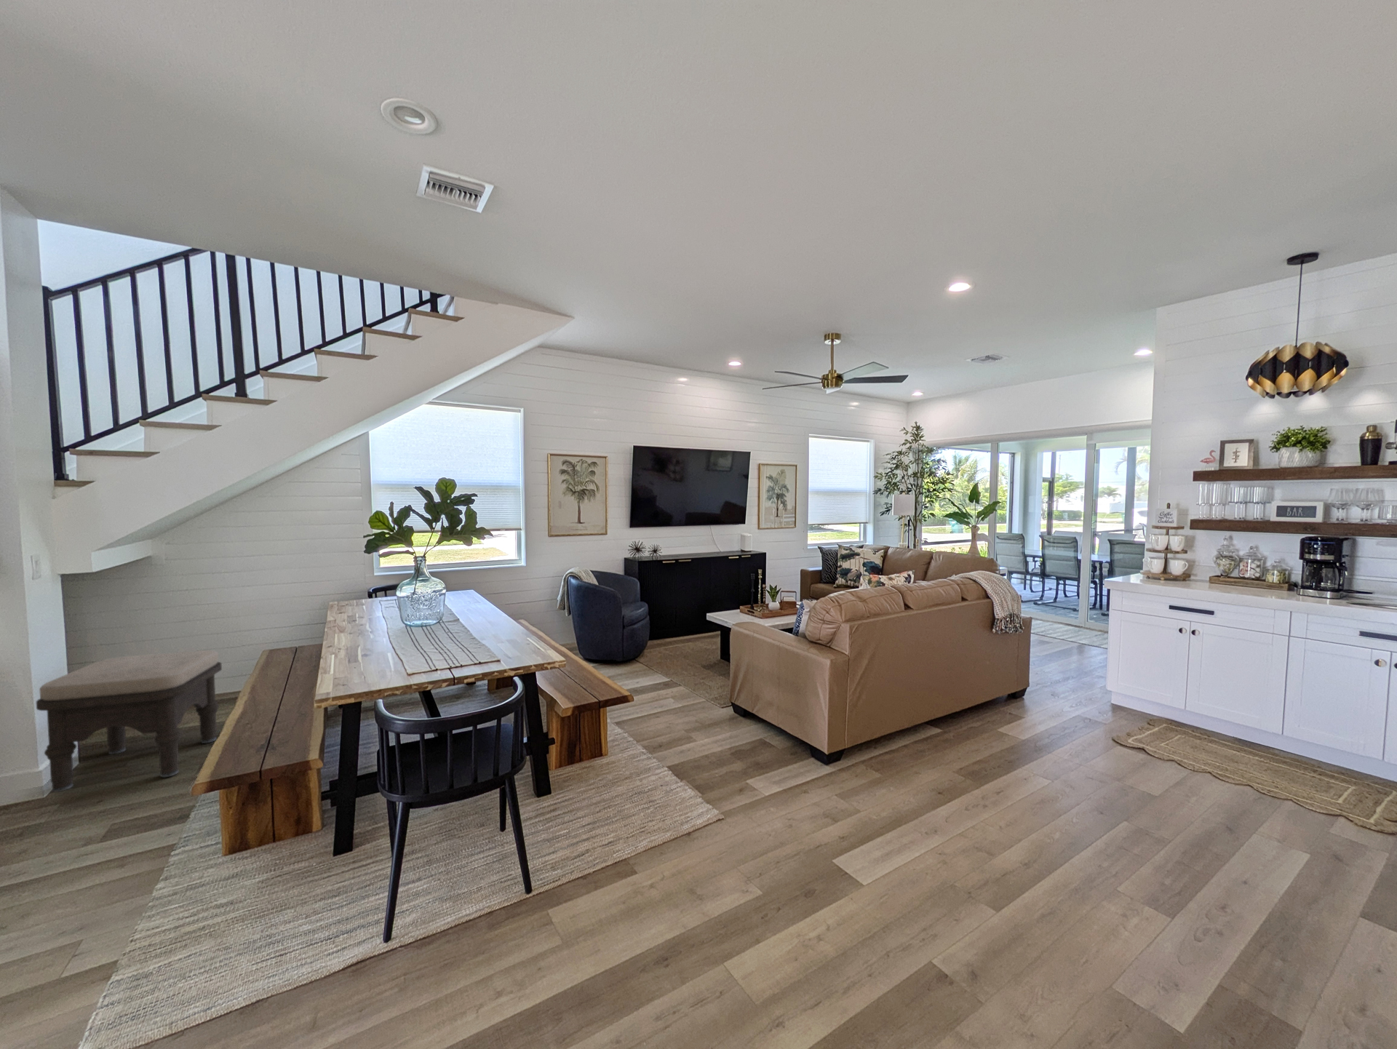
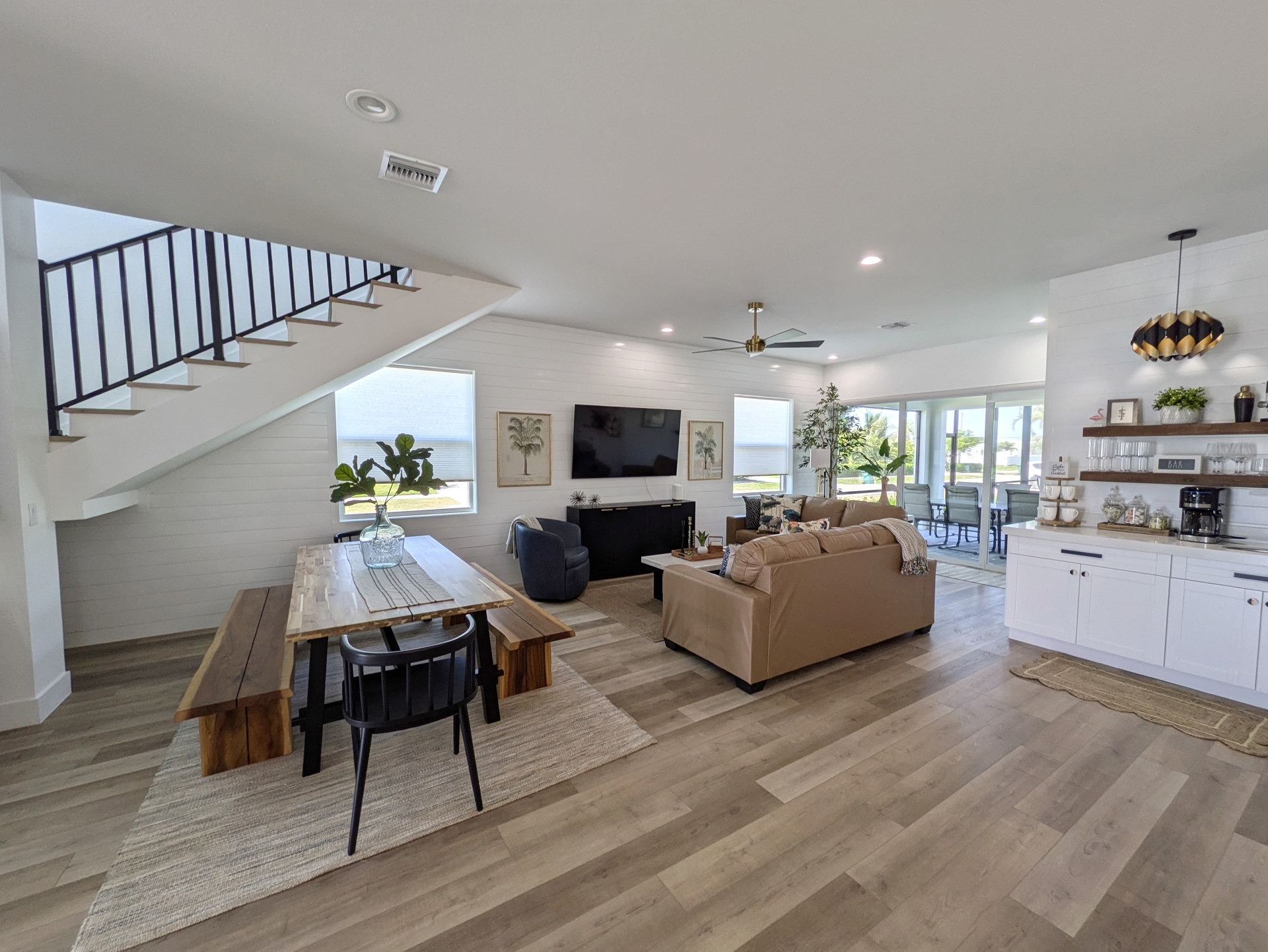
- ottoman [35,650,223,793]
